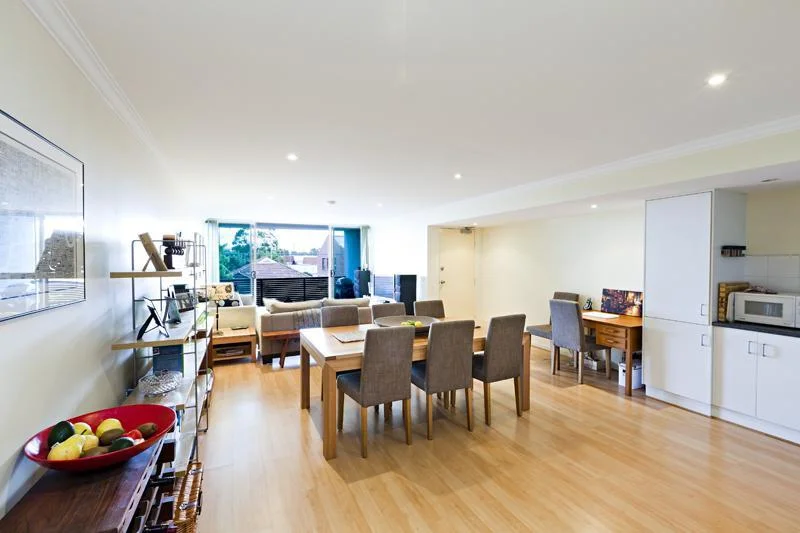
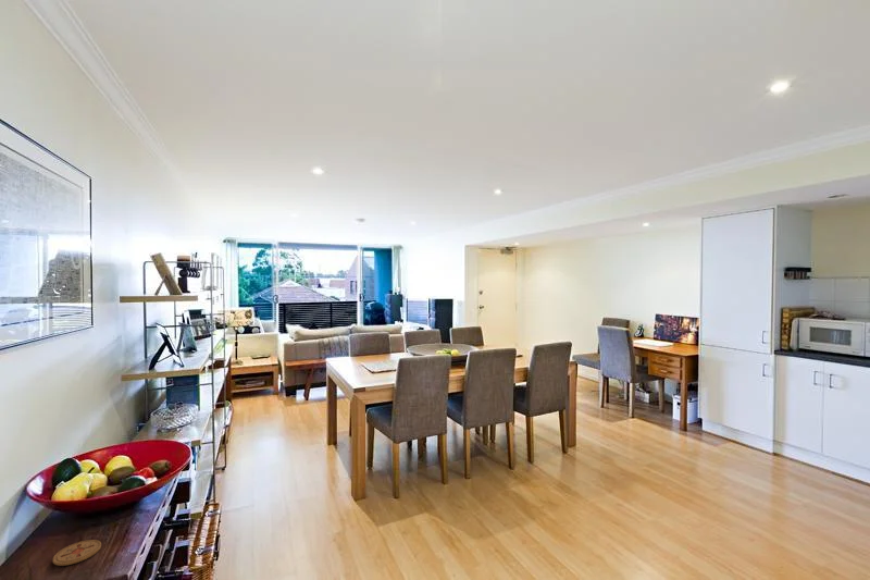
+ coaster [52,539,102,567]
